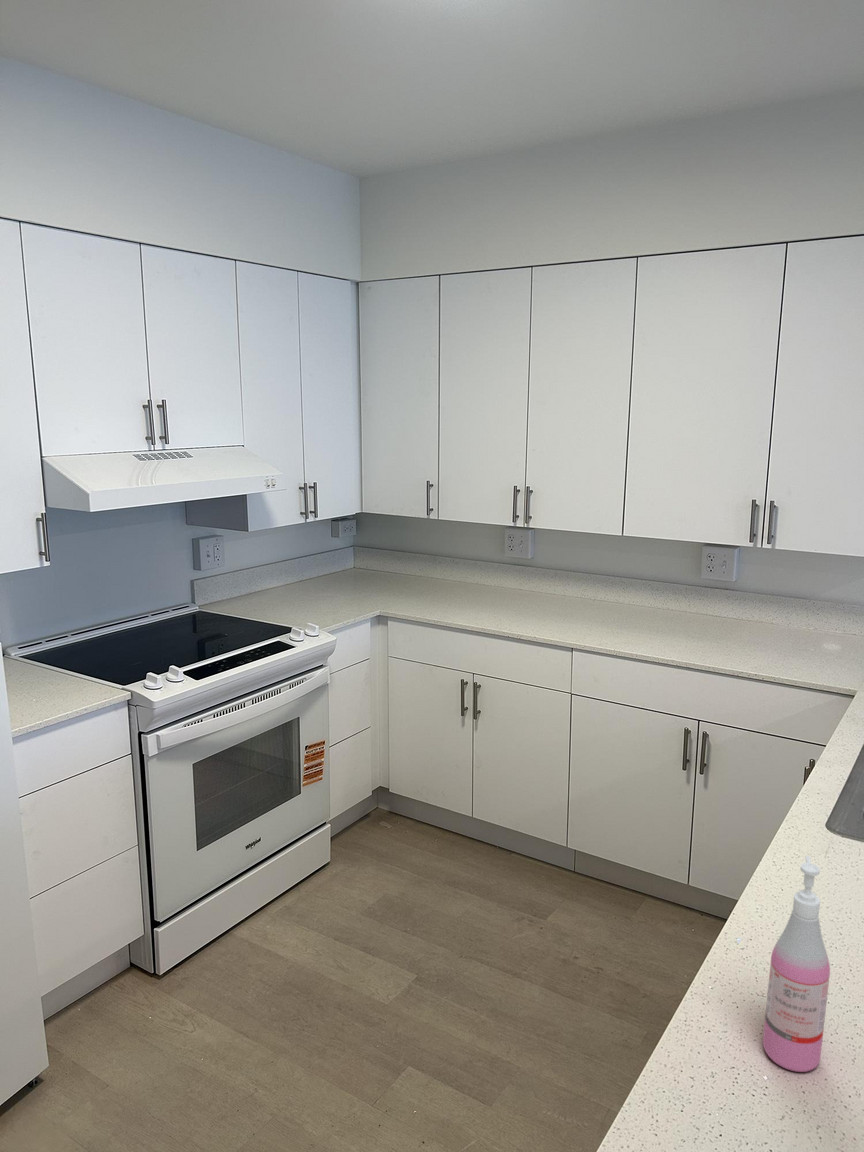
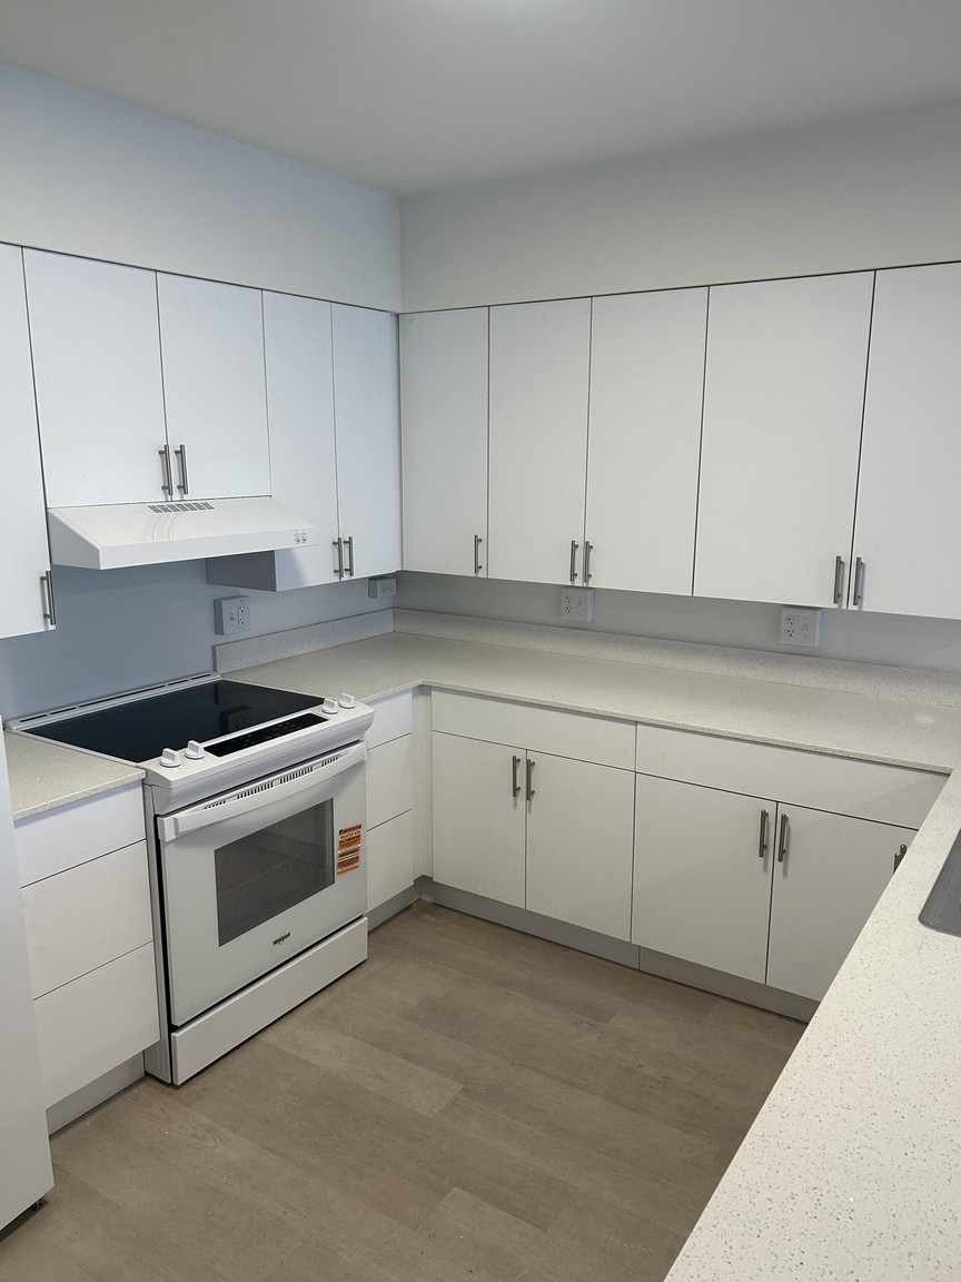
- soap dispenser [762,854,831,1073]
